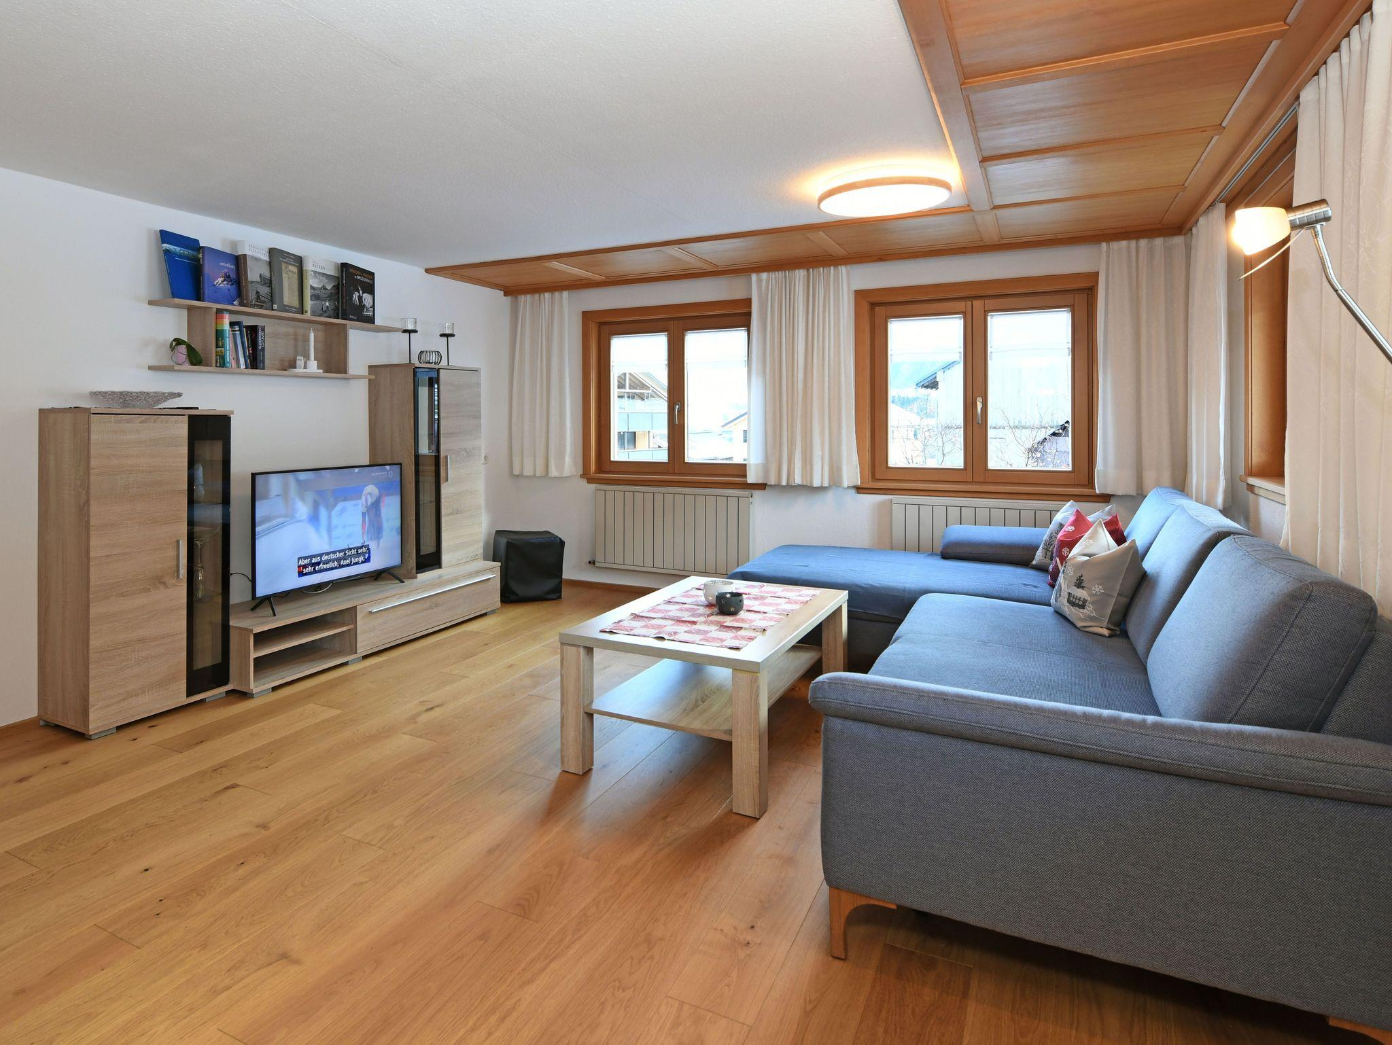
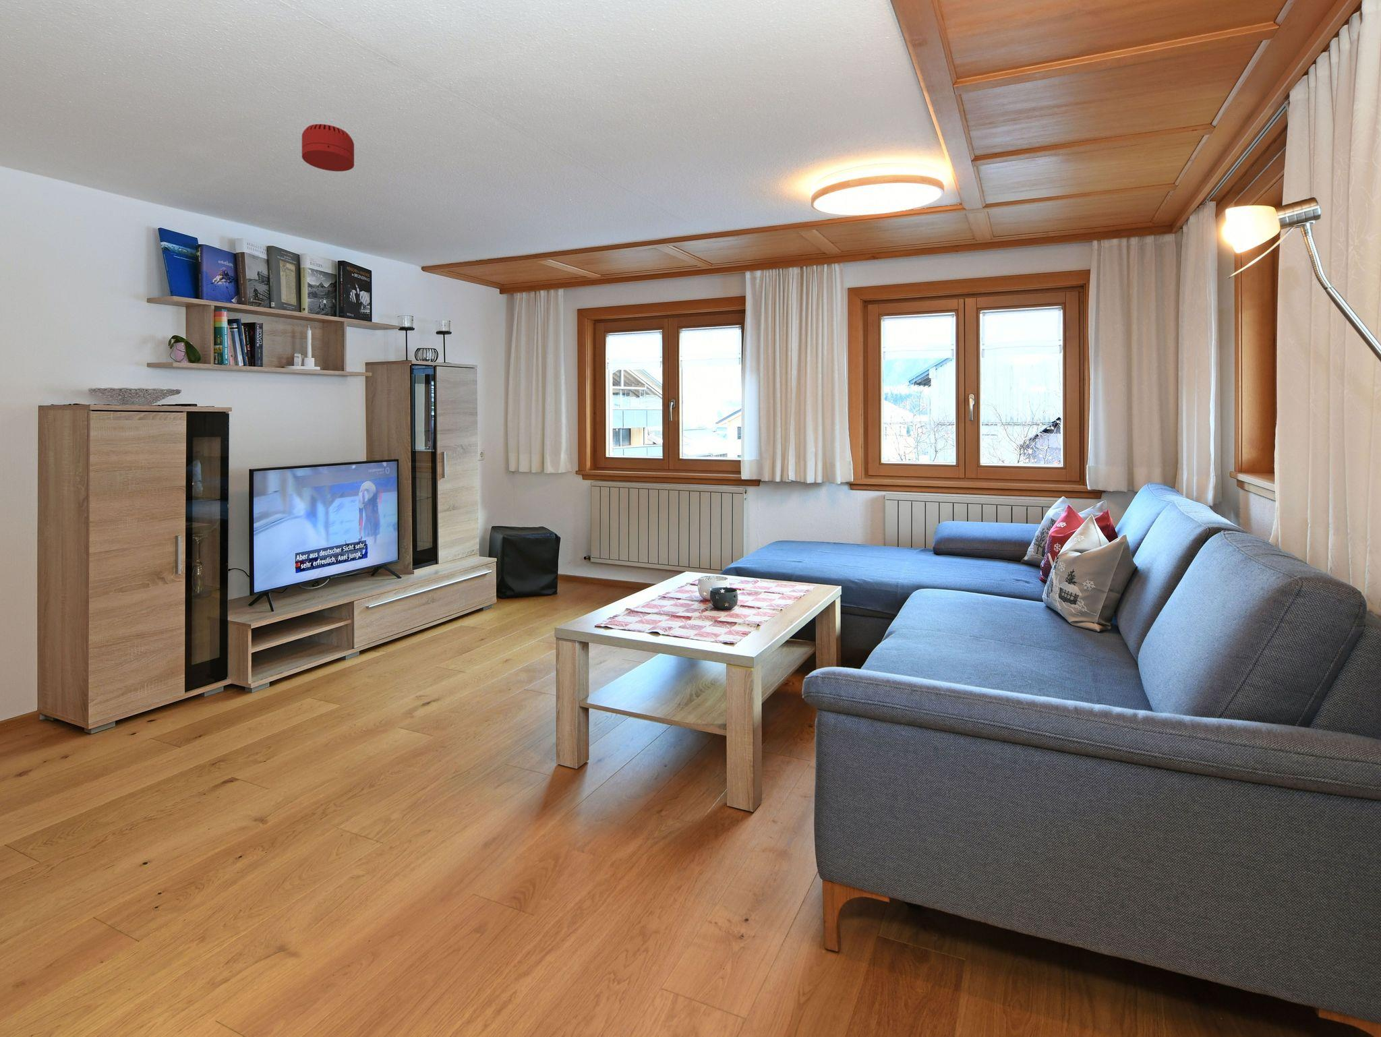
+ smoke detector [302,123,355,172]
